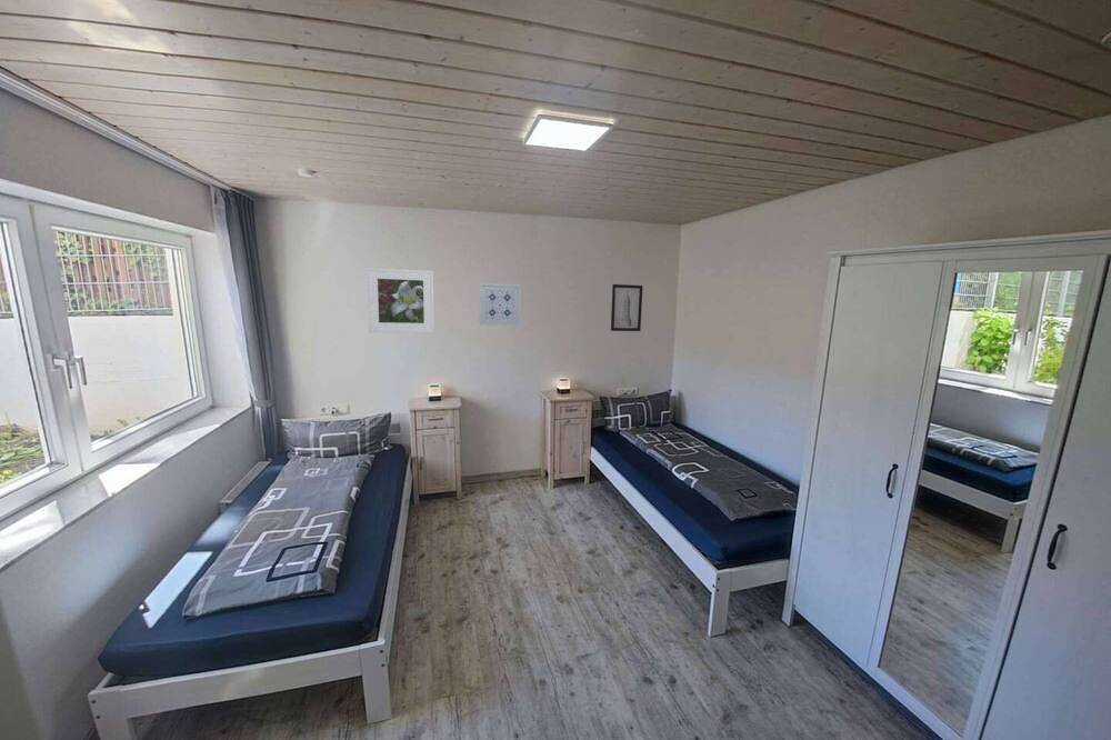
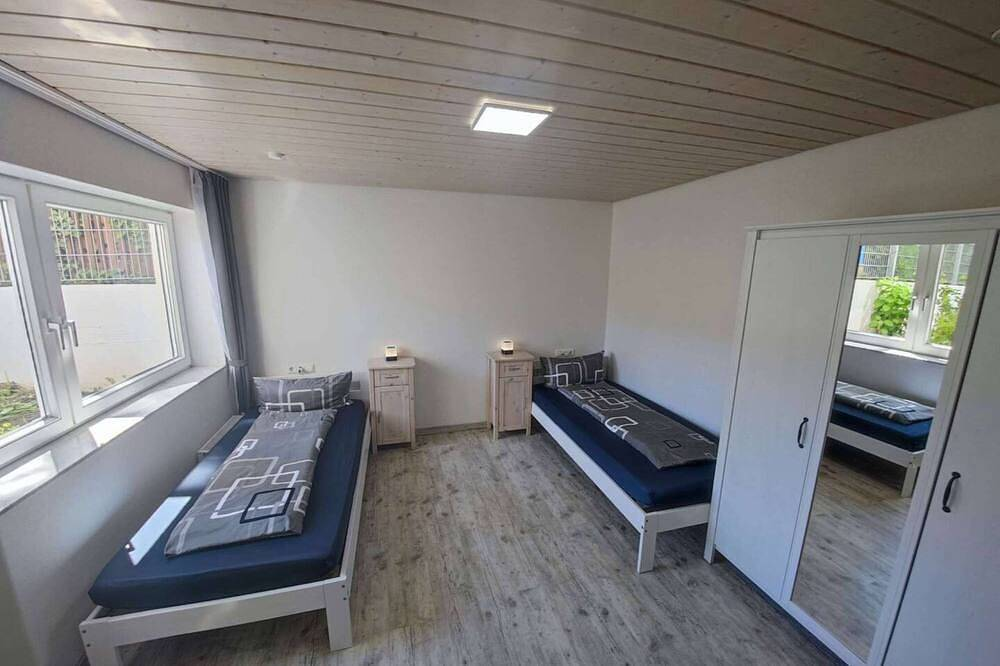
- wall art [610,283,643,332]
- wall art [478,282,522,327]
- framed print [366,267,436,334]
